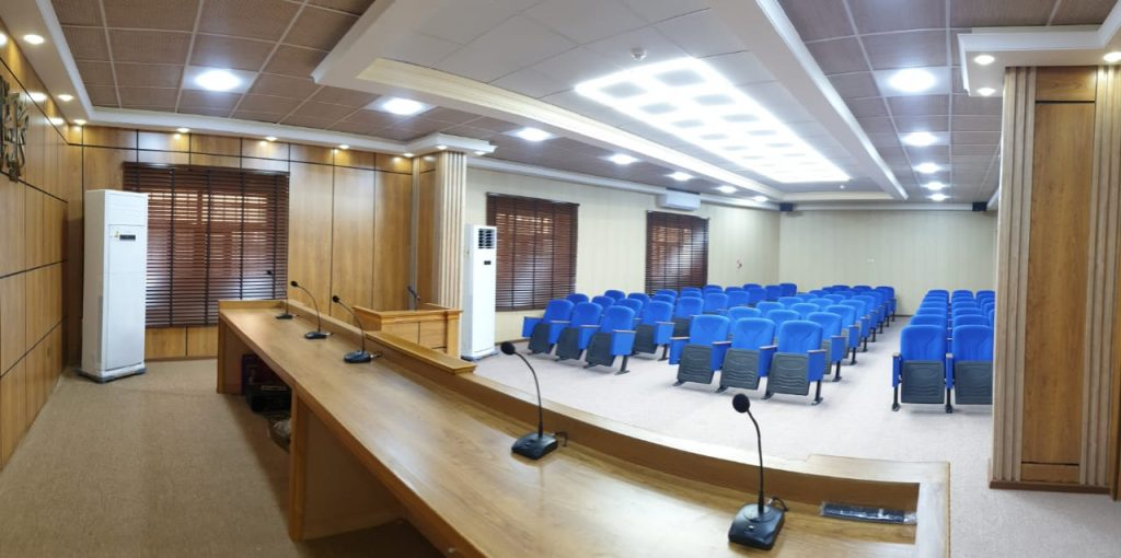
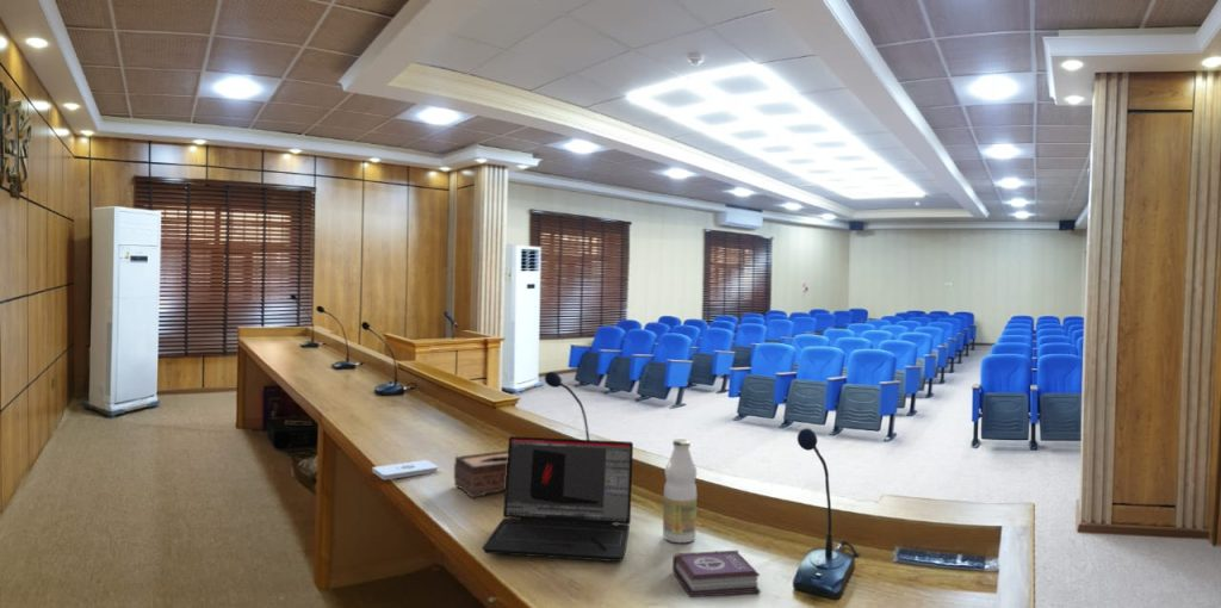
+ bottle [662,438,698,544]
+ laptop [481,435,634,563]
+ notepad [371,459,440,480]
+ tissue box [453,449,508,498]
+ book [671,550,762,598]
